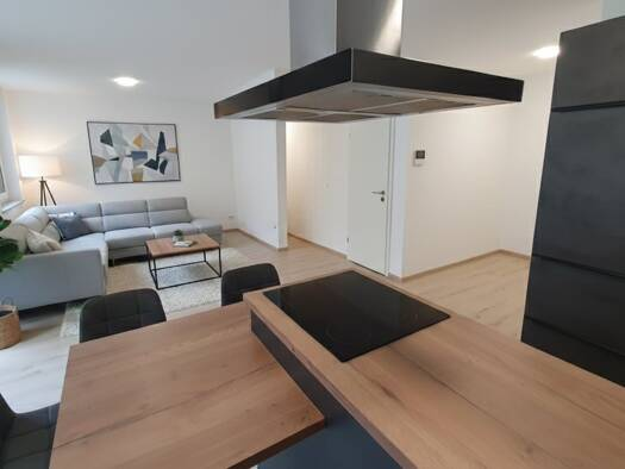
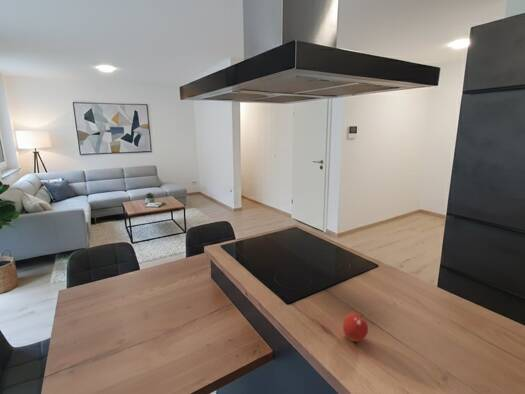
+ fruit [342,312,369,342]
